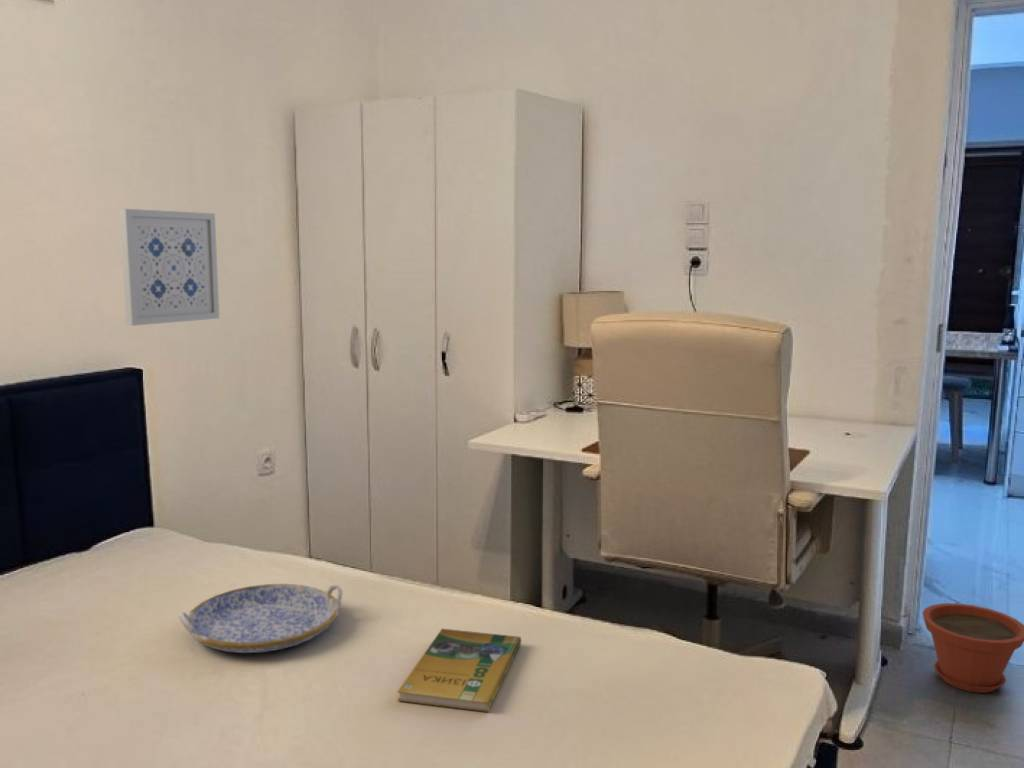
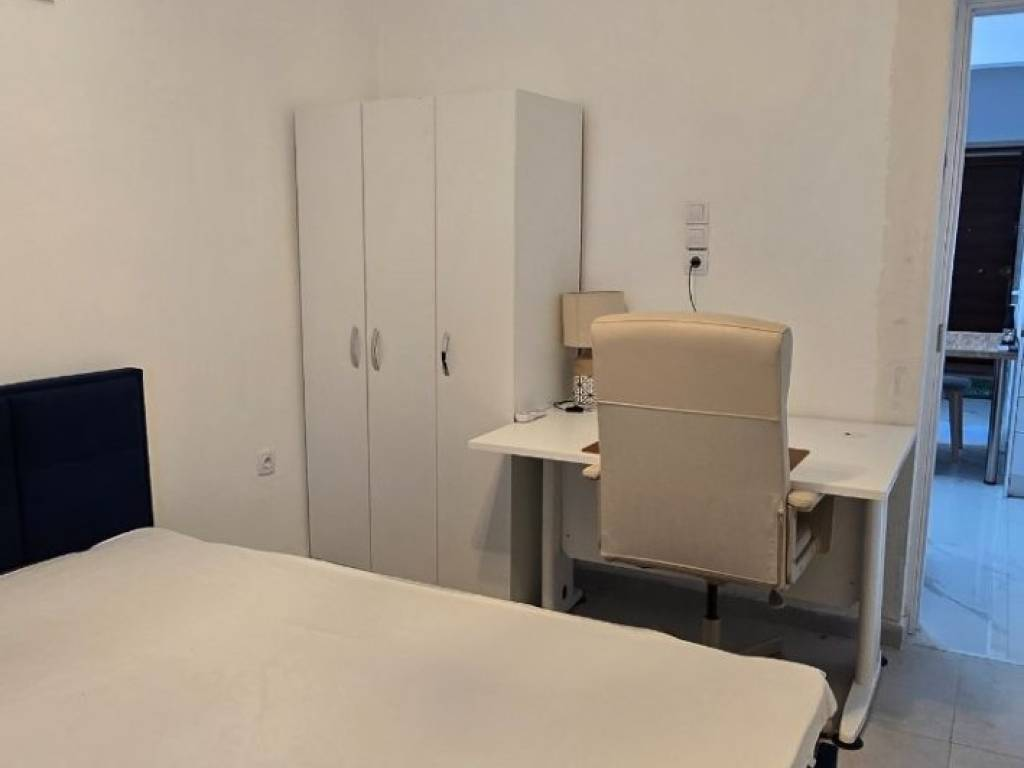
- plant pot [921,602,1024,694]
- wall art [118,208,220,327]
- serving tray [178,583,344,654]
- booklet [396,628,522,713]
